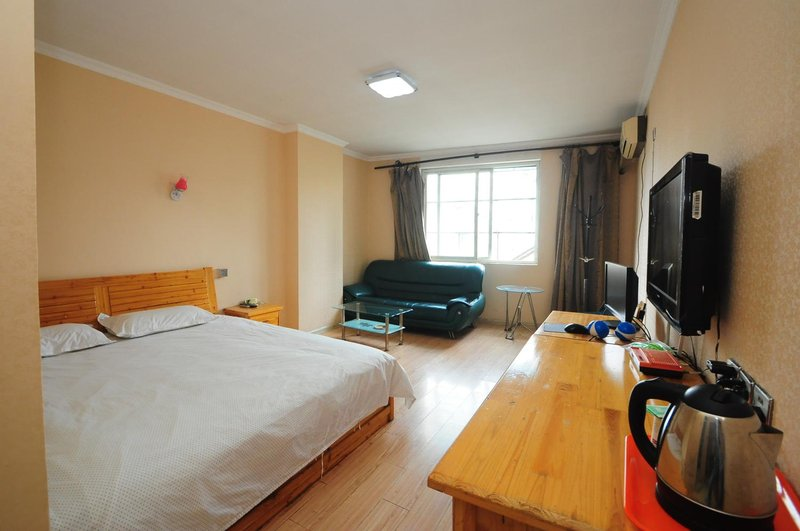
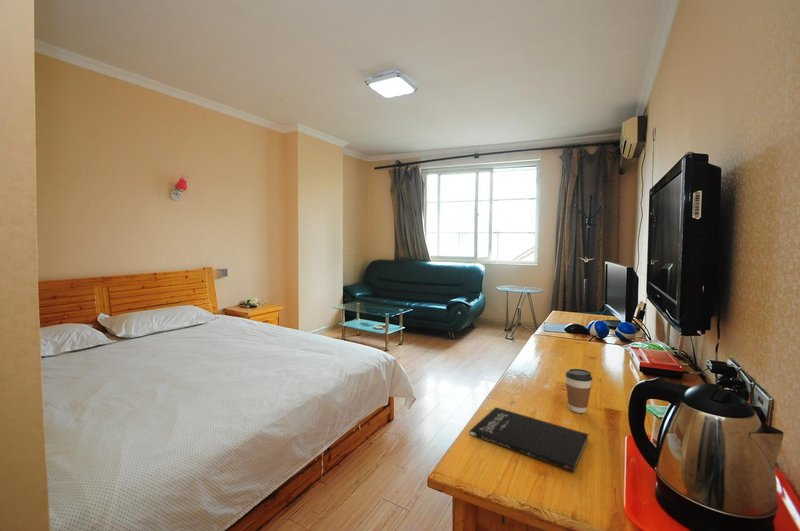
+ notebook [469,406,589,473]
+ coffee cup [565,368,593,414]
